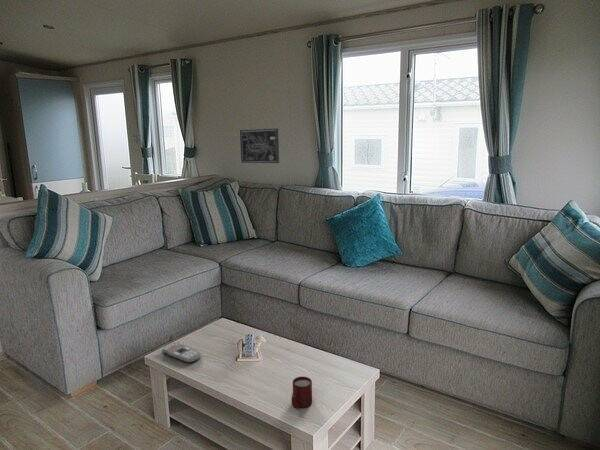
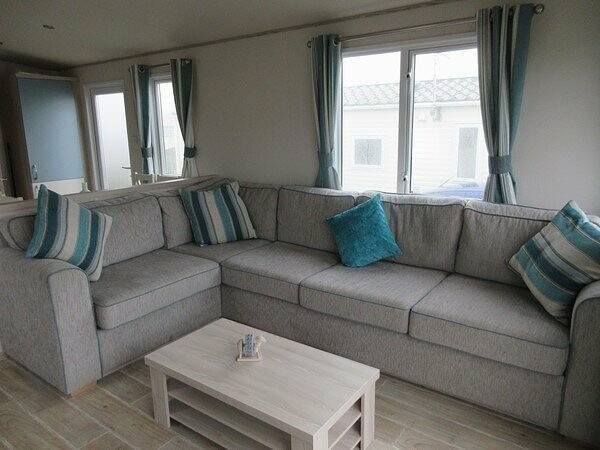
- wall art [239,128,280,164]
- cup [291,376,313,409]
- remote control [161,341,202,364]
